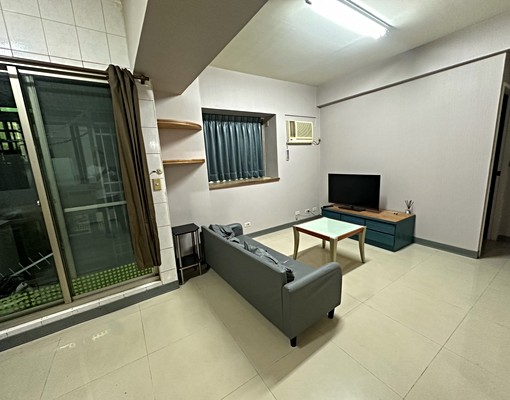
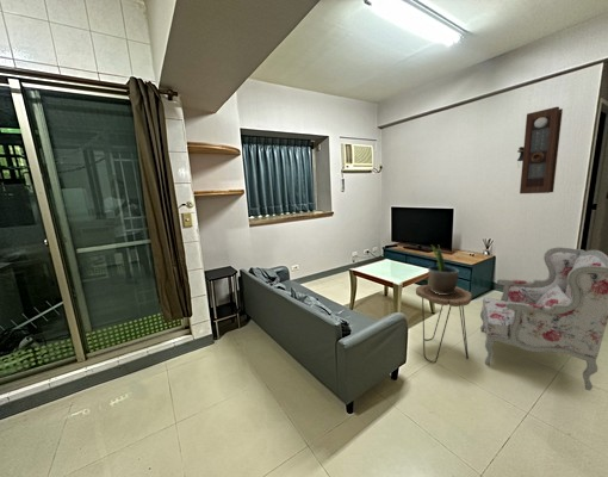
+ potted plant [427,244,460,295]
+ side table [415,284,473,364]
+ armchair [479,246,608,391]
+ pendulum clock [516,106,564,194]
